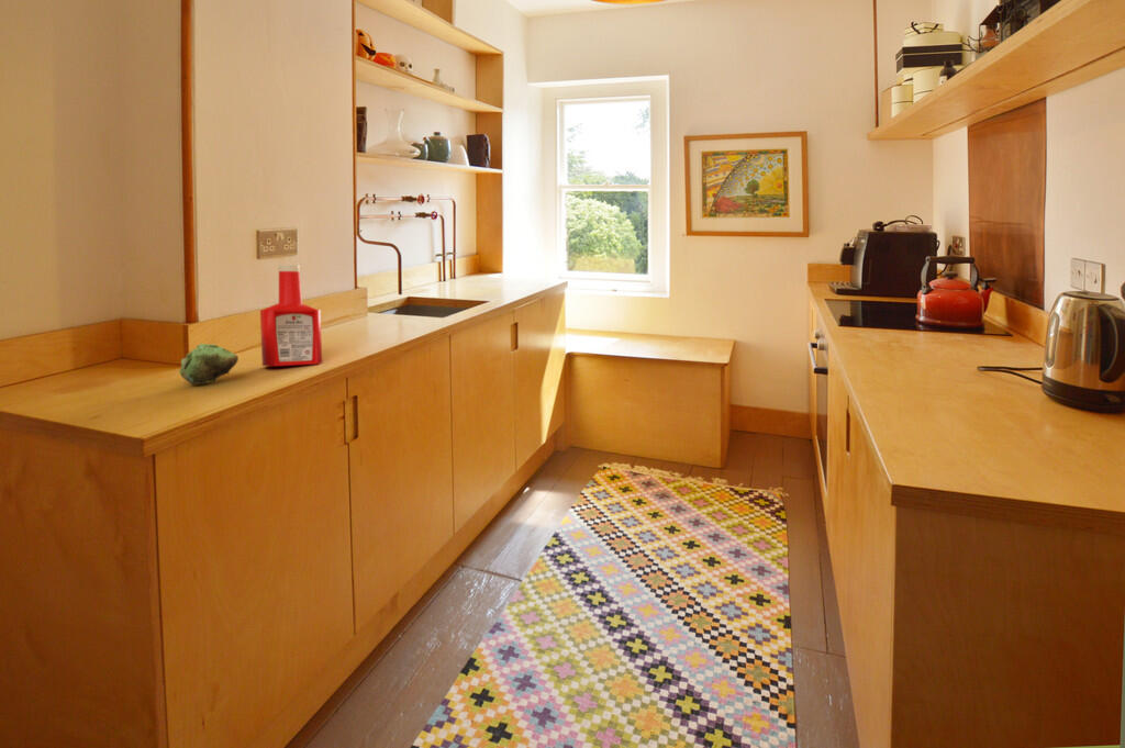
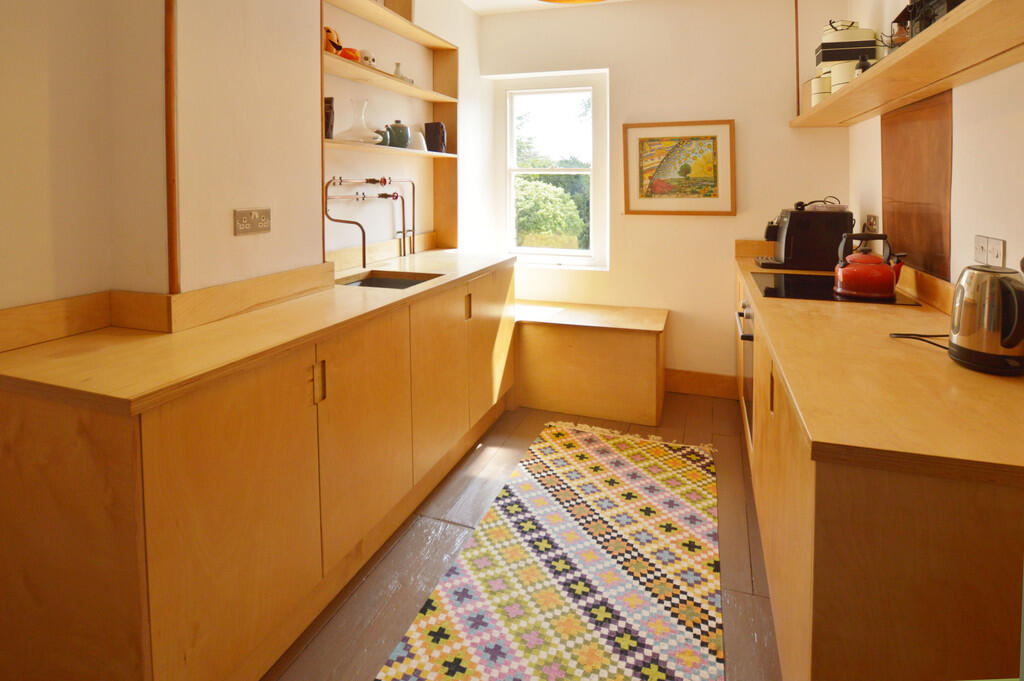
- sponge [178,343,240,386]
- soap bottle [259,264,323,367]
